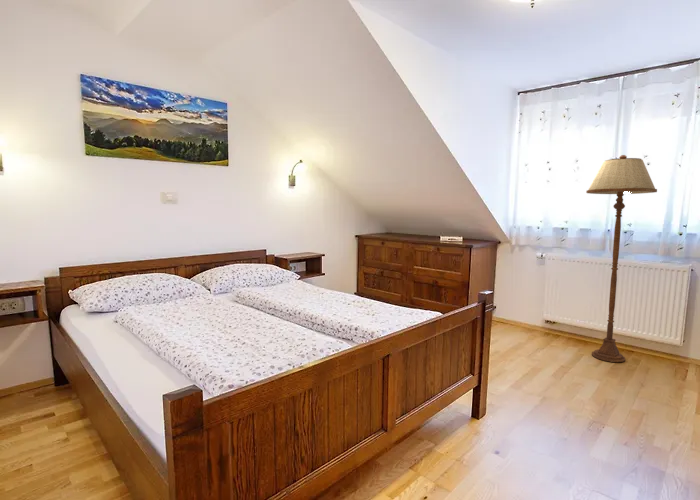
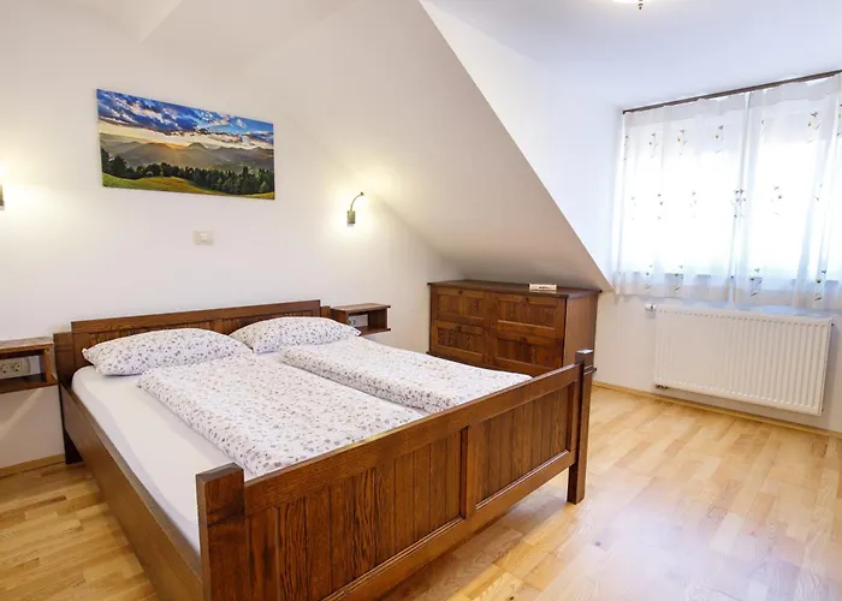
- floor lamp [585,154,658,363]
